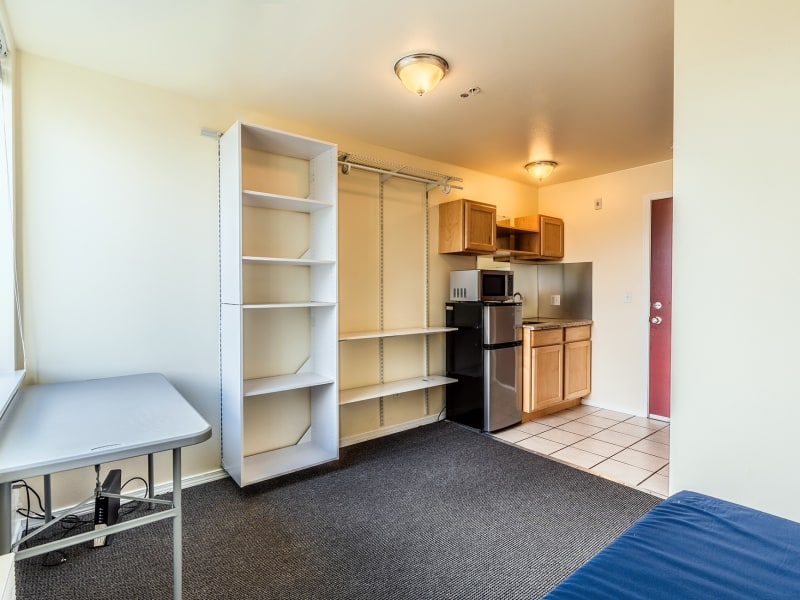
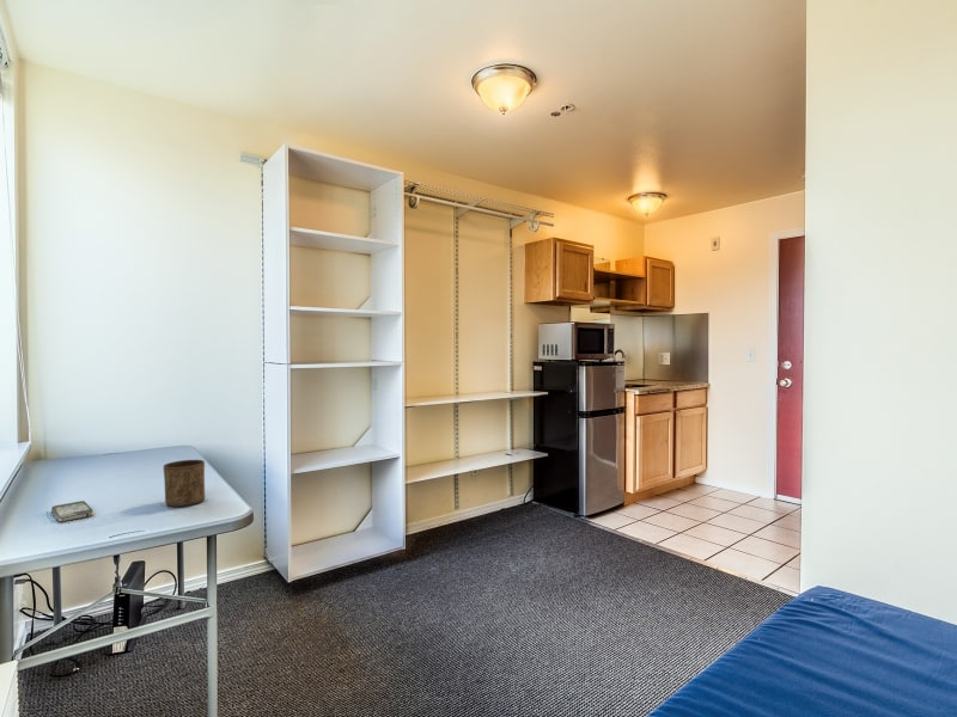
+ smartphone [50,500,95,523]
+ cup [163,459,206,508]
